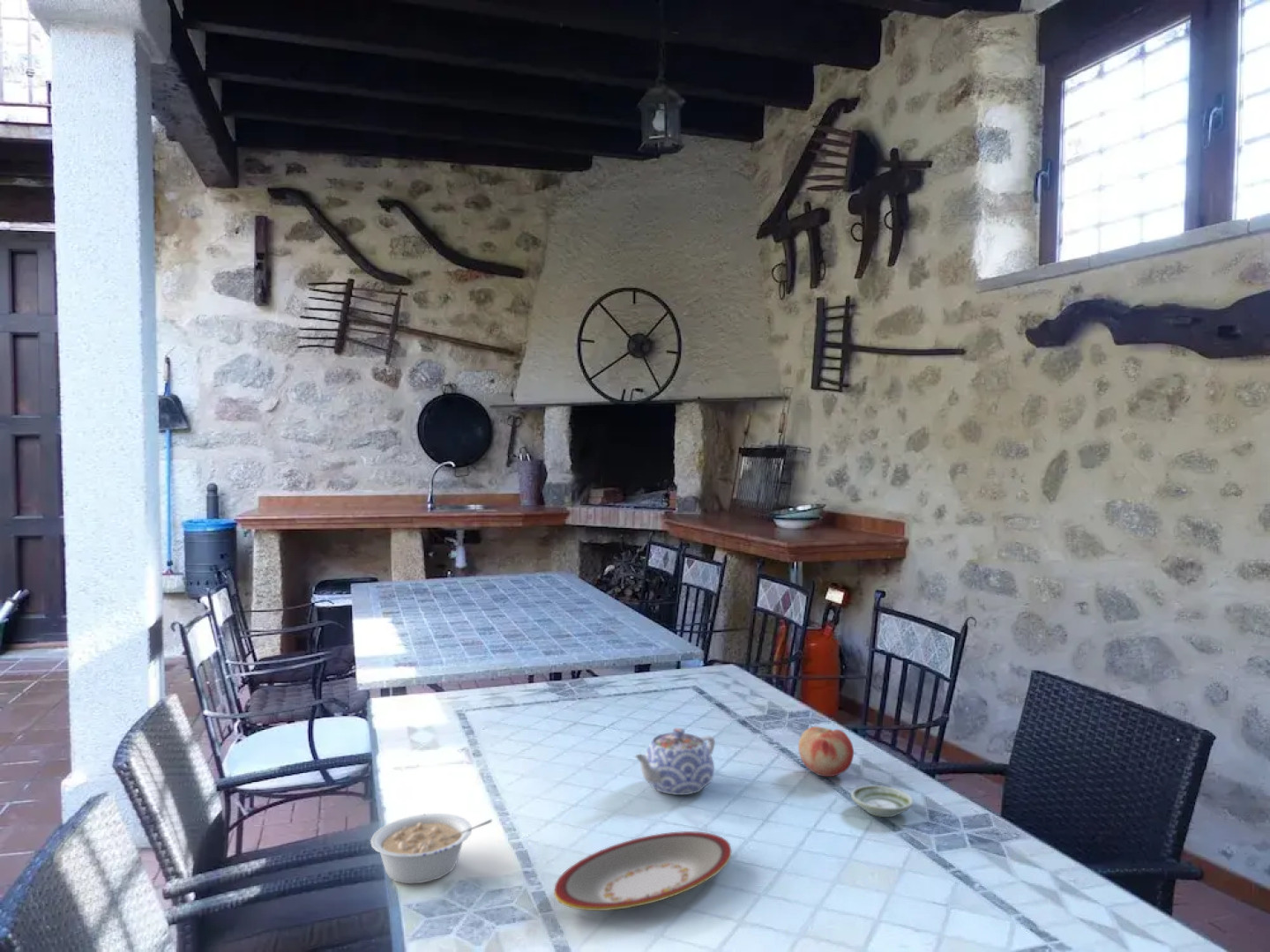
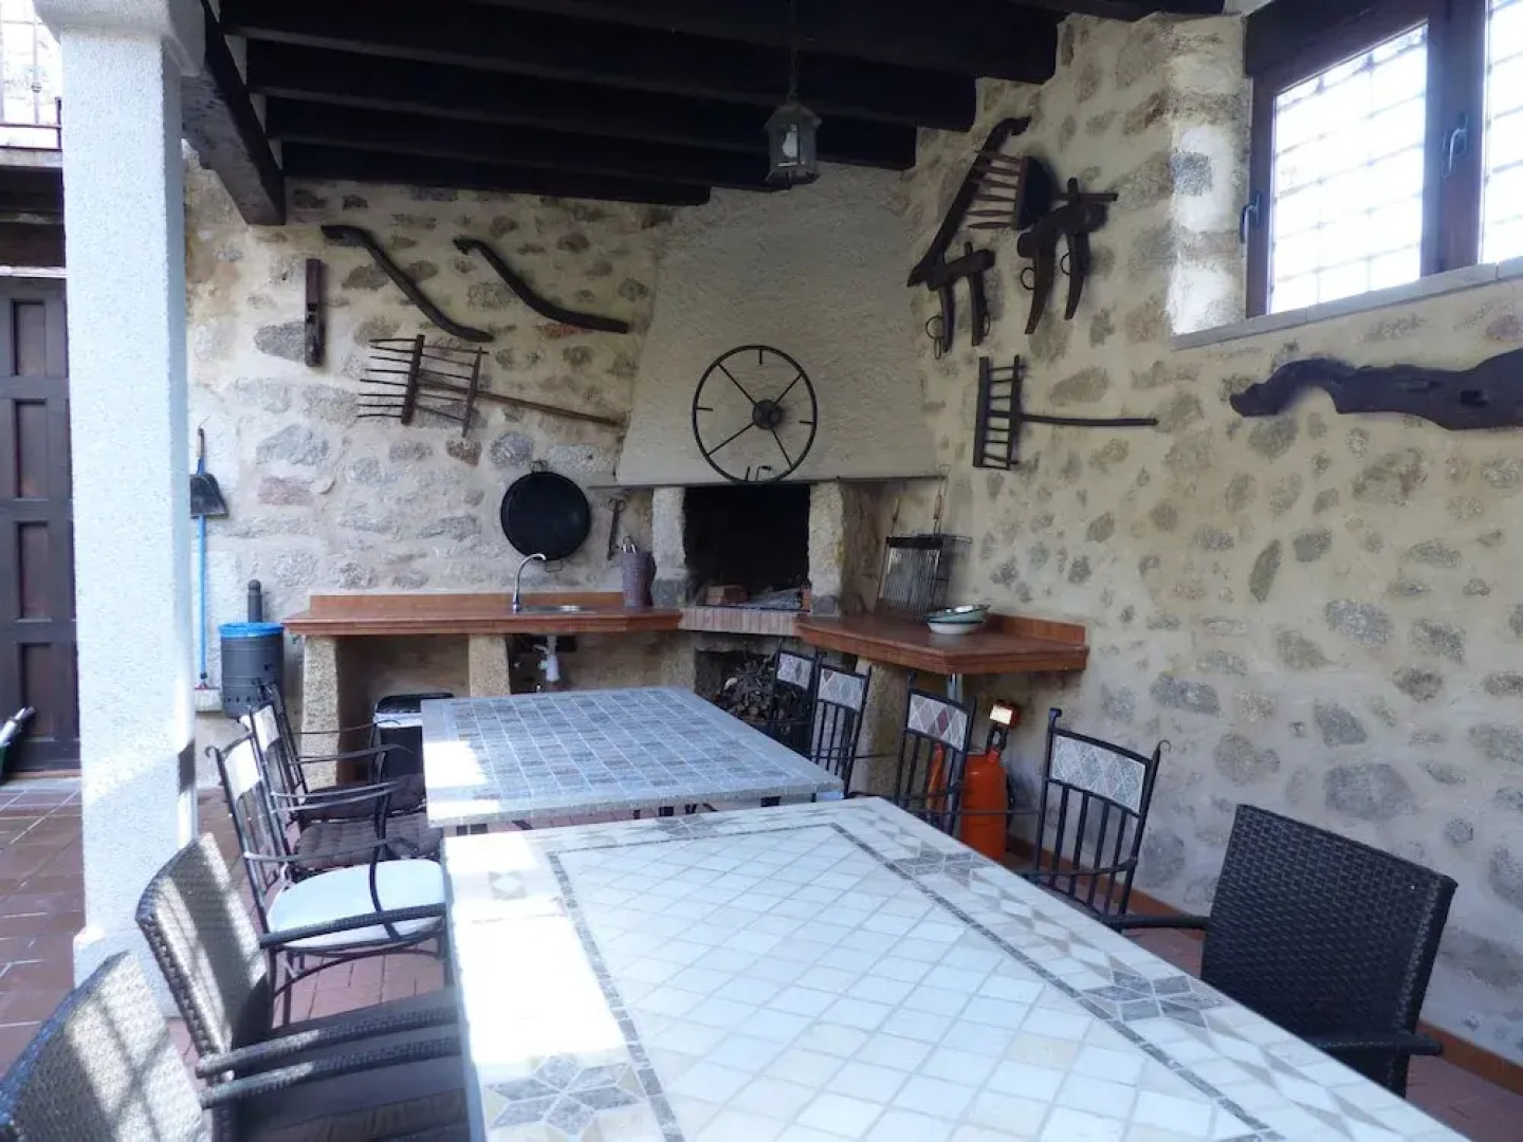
- legume [370,813,493,884]
- plate [553,830,733,911]
- teapot [633,727,716,796]
- saucer [850,785,915,818]
- fruit [797,725,855,777]
